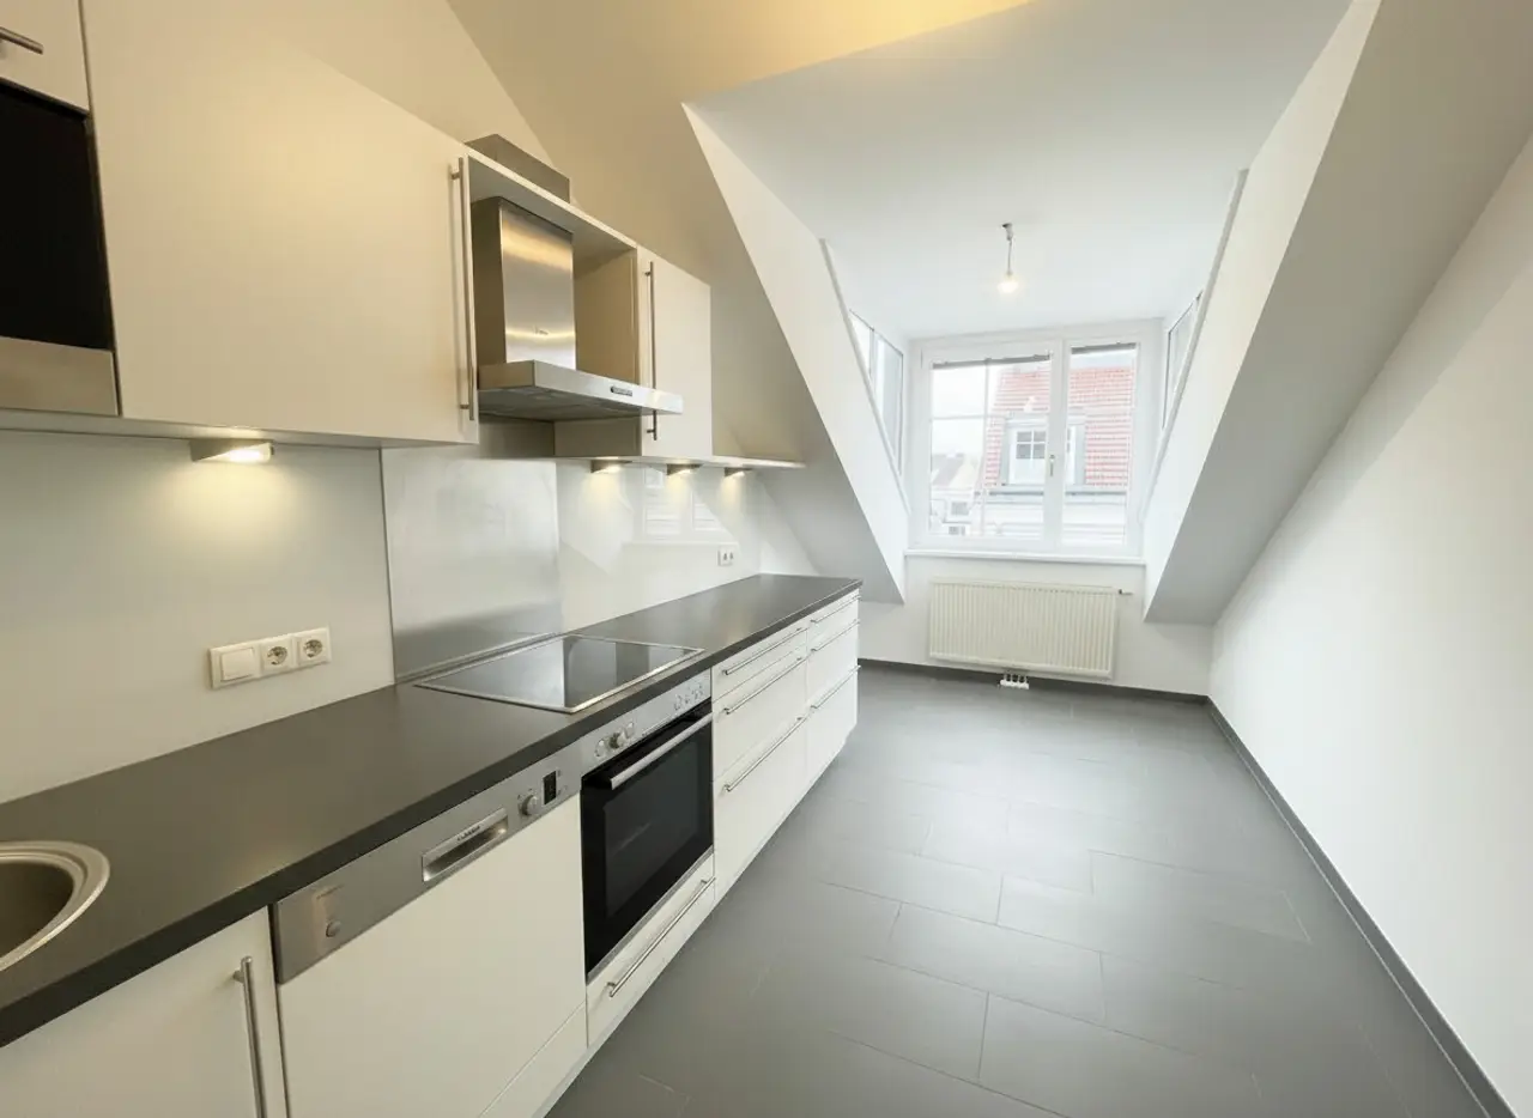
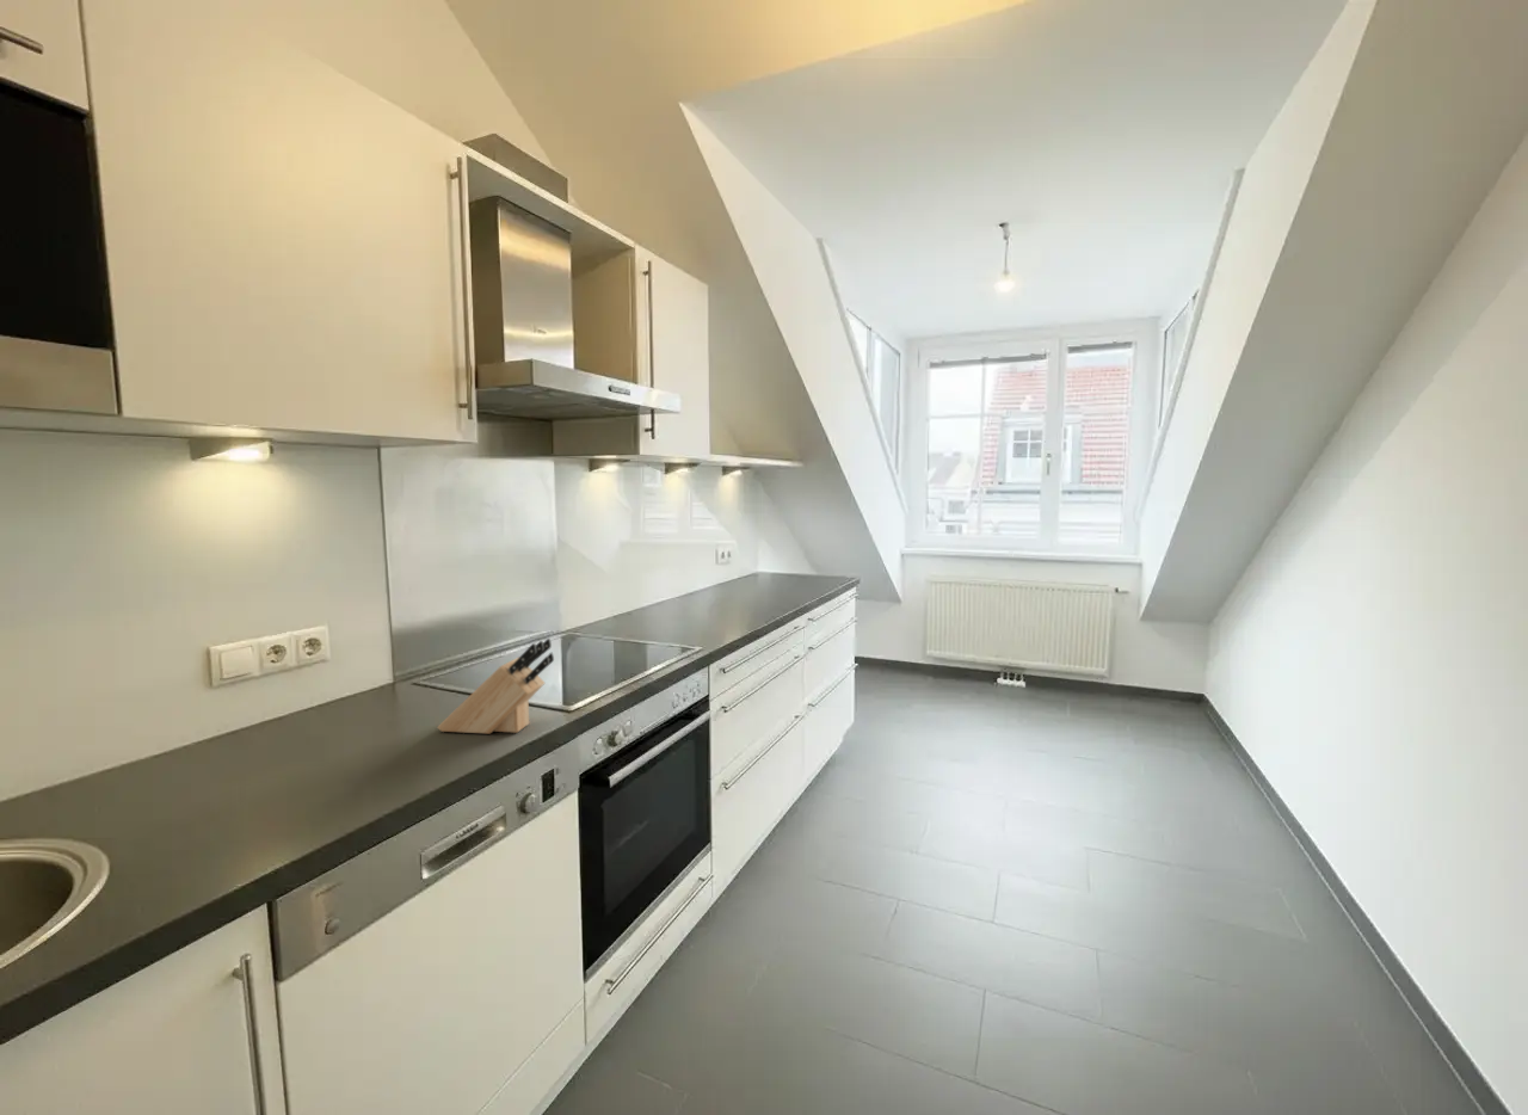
+ knife block [437,637,555,735]
